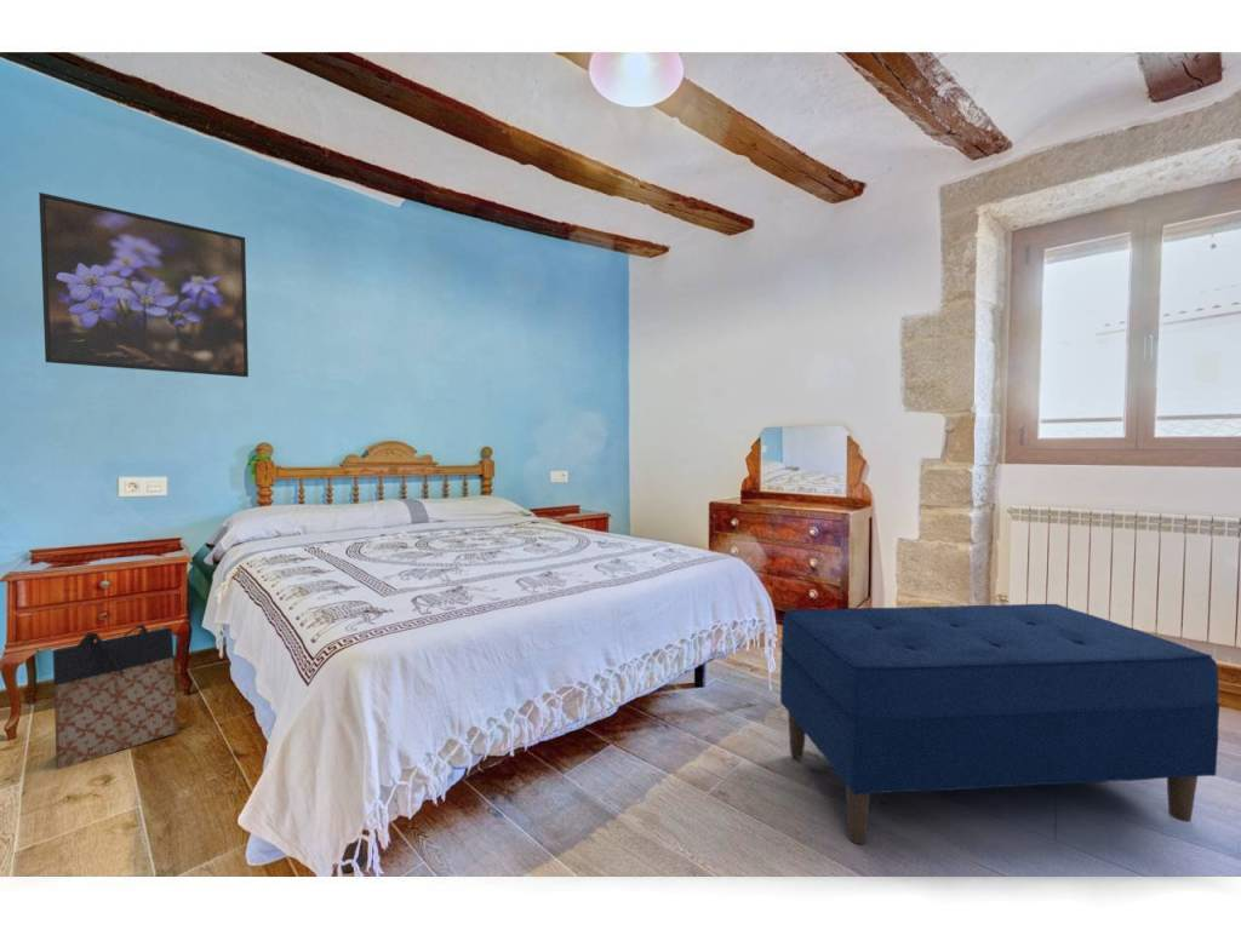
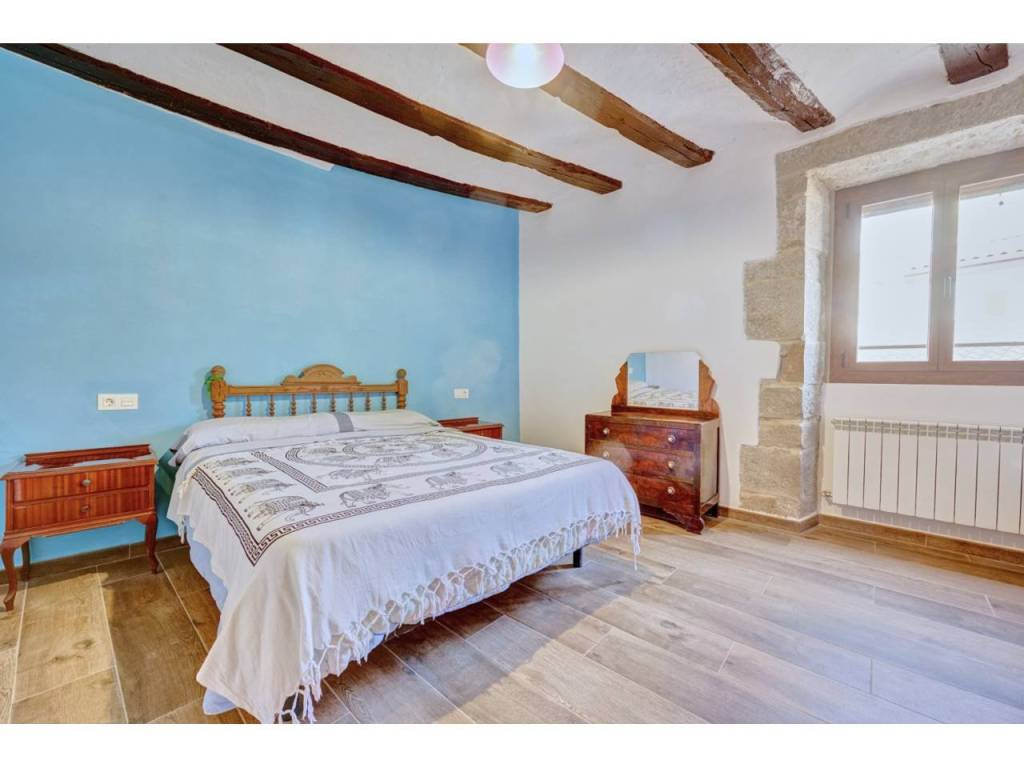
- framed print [38,191,250,378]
- bag [52,624,179,770]
- bench [779,603,1222,845]
